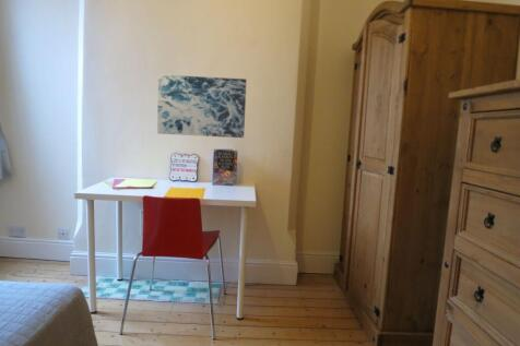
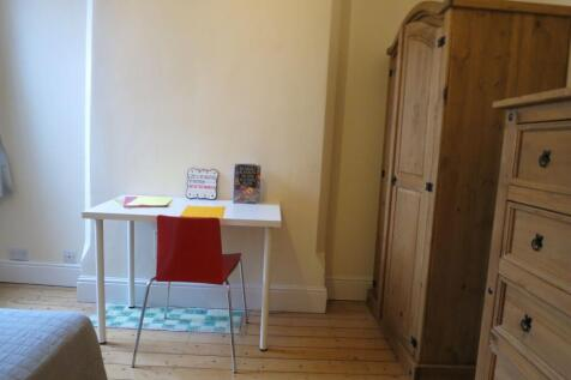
- wall art [156,73,247,139]
